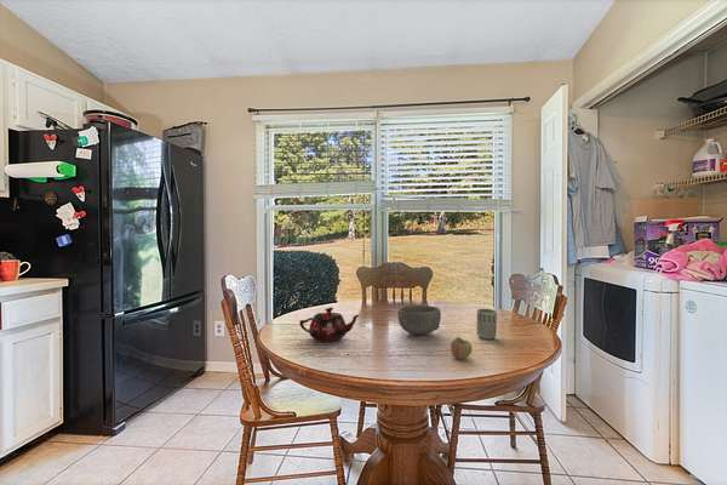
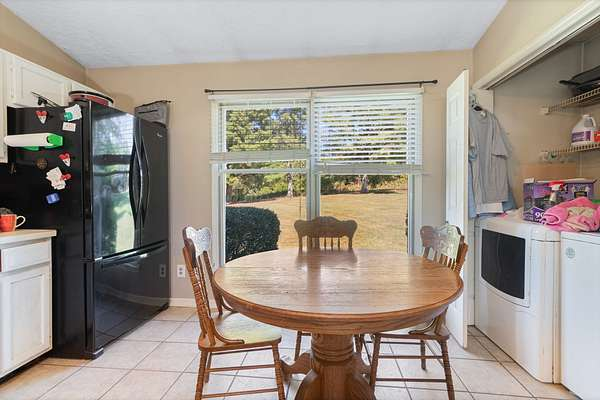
- cup [475,308,498,341]
- bowl [396,304,442,336]
- apple [450,336,474,360]
- teapot [298,307,361,343]
